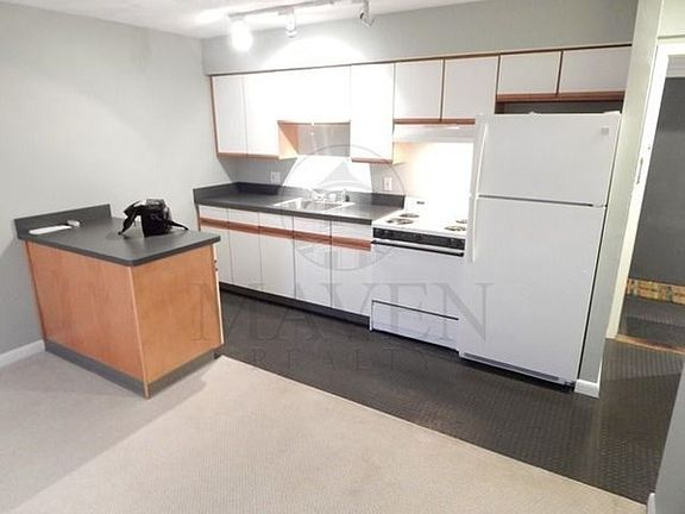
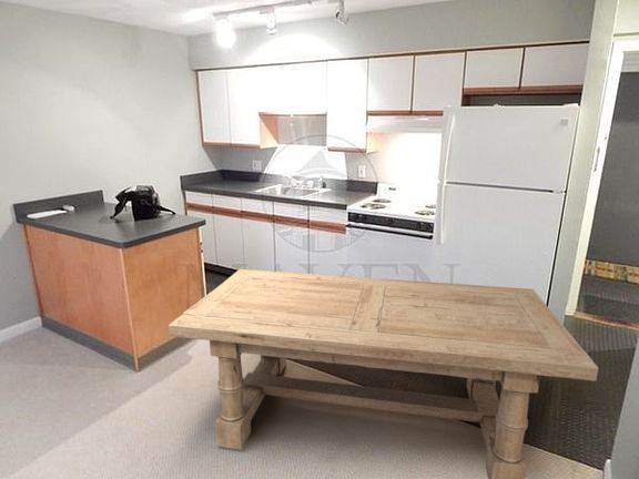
+ dining table [168,268,599,479]
